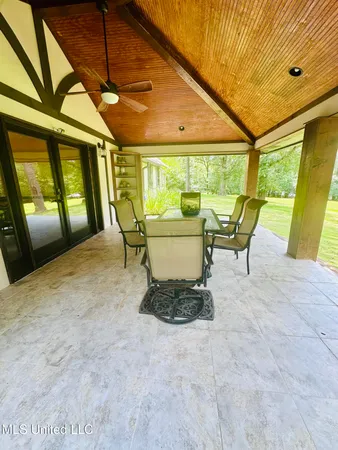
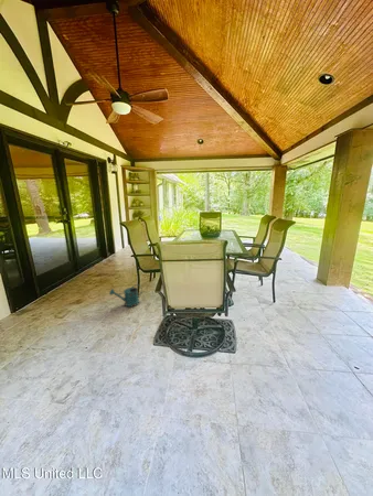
+ watering can [108,283,143,308]
